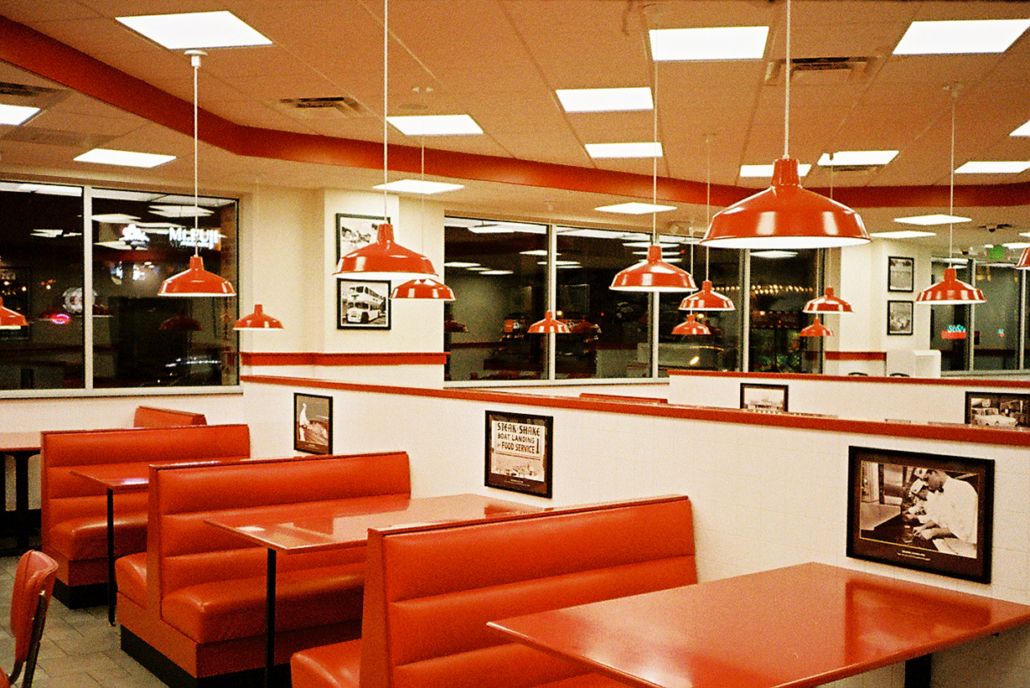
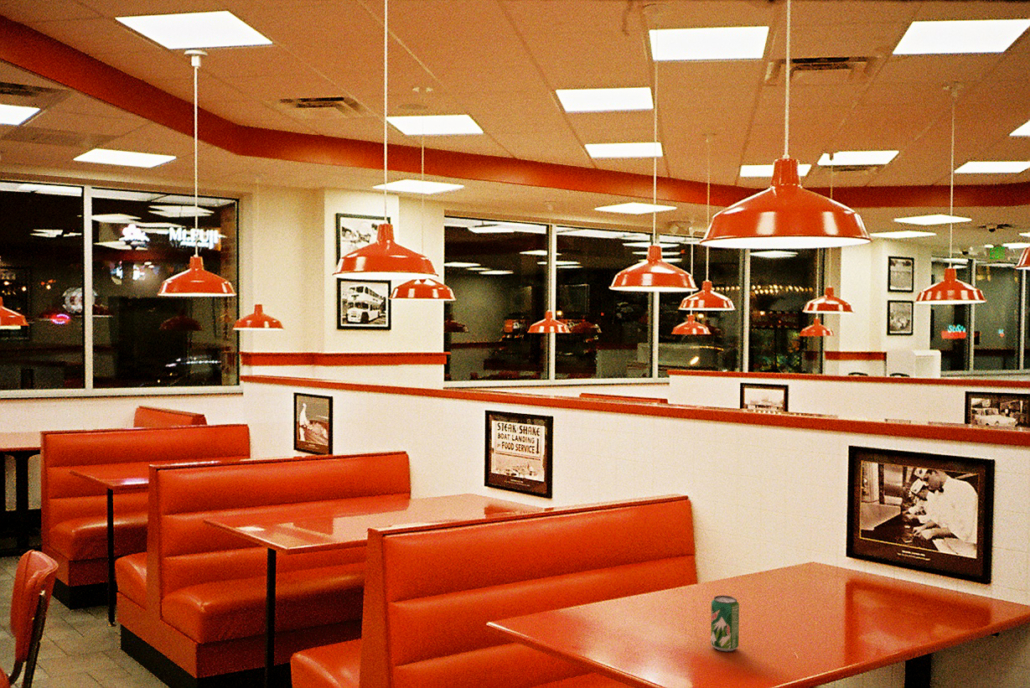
+ beverage can [710,594,740,652]
